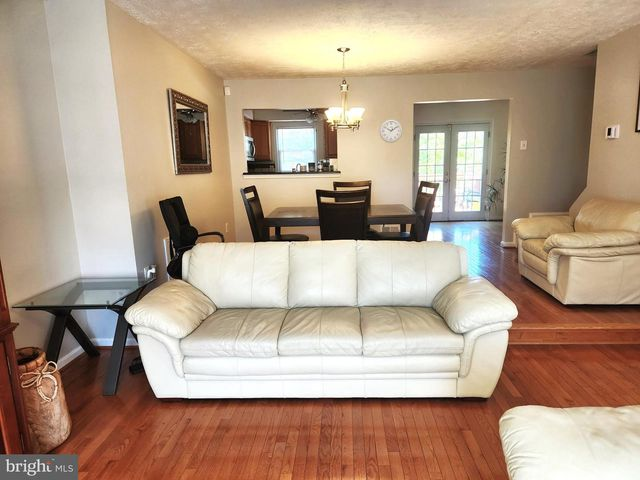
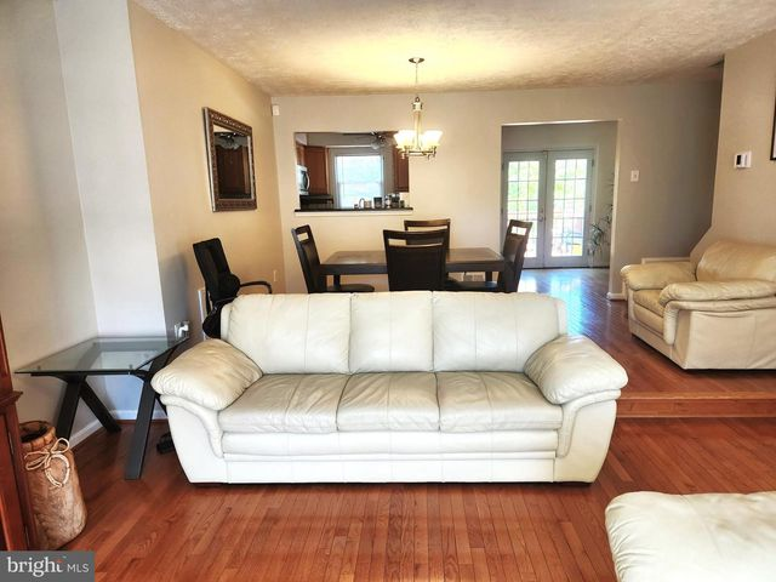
- wall clock [379,118,403,144]
